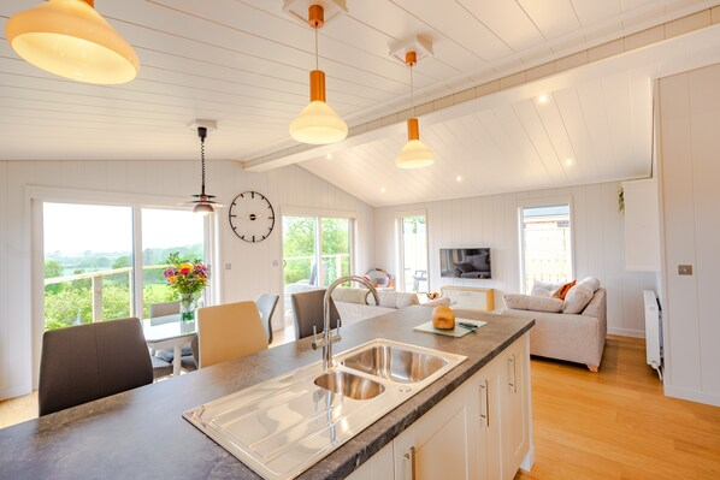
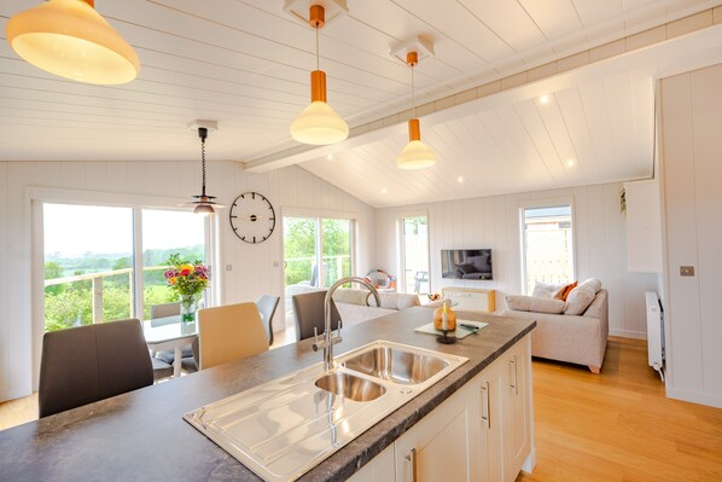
+ candle [435,302,458,344]
